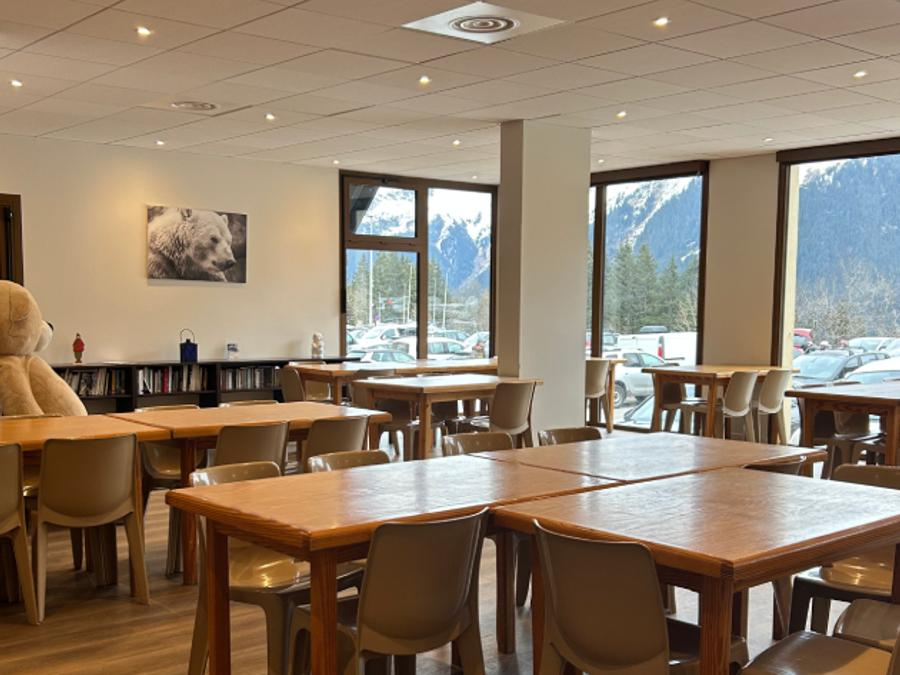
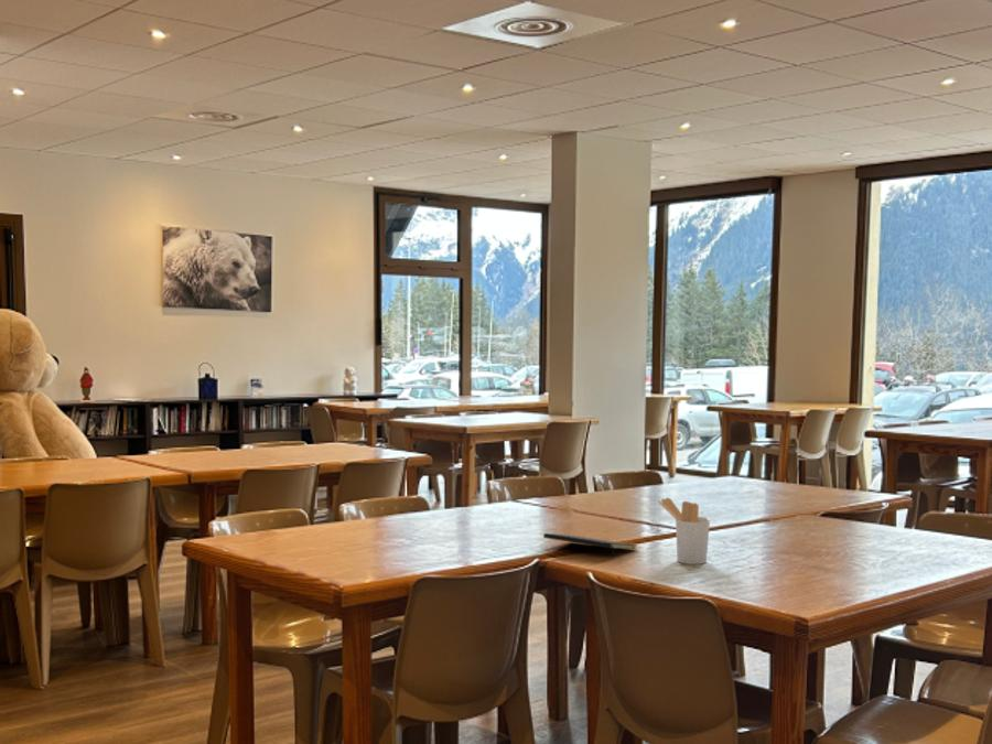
+ utensil holder [657,497,711,565]
+ notepad [542,532,638,560]
